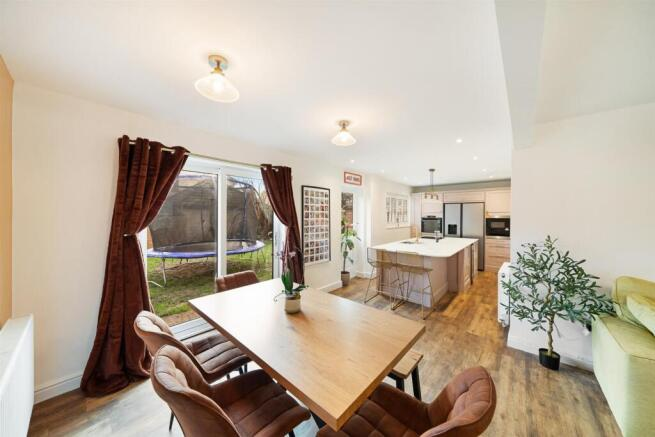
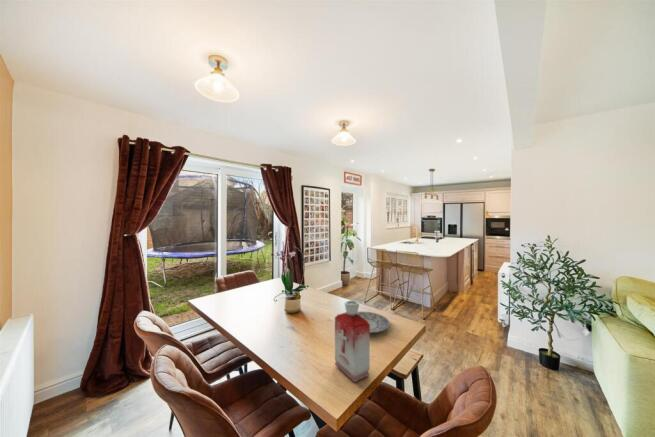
+ plate [357,310,391,334]
+ bottle [334,300,371,383]
